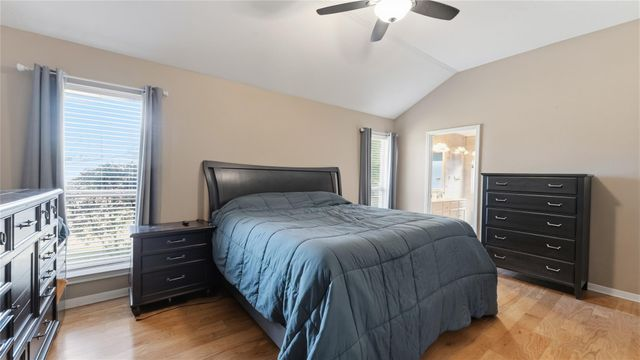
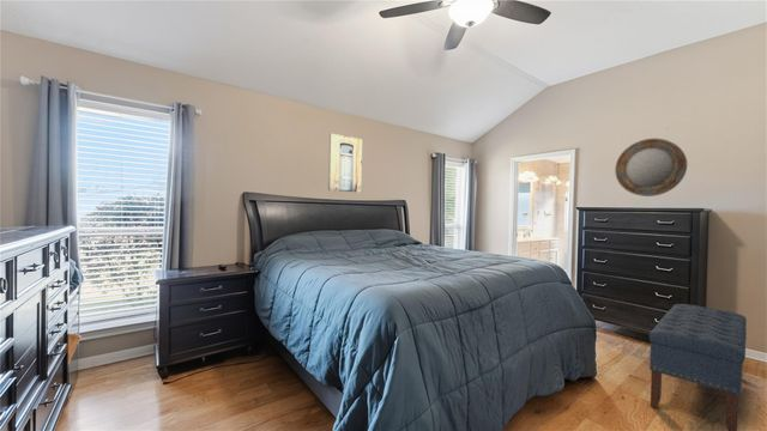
+ bench [647,303,748,431]
+ home mirror [614,138,688,198]
+ wall art [327,133,363,194]
